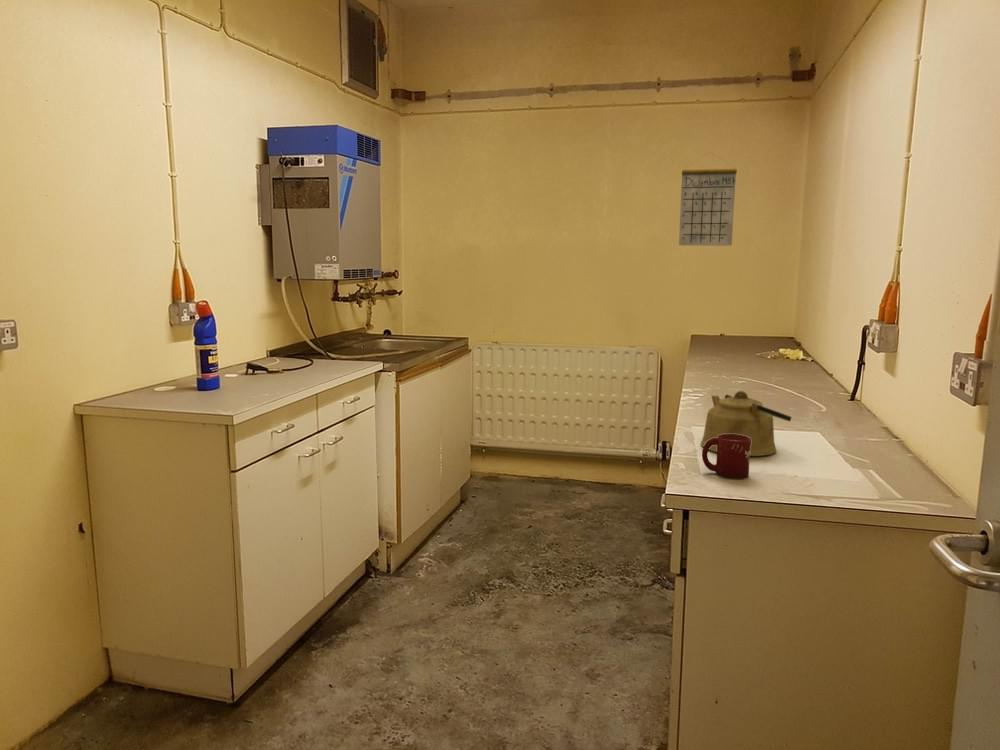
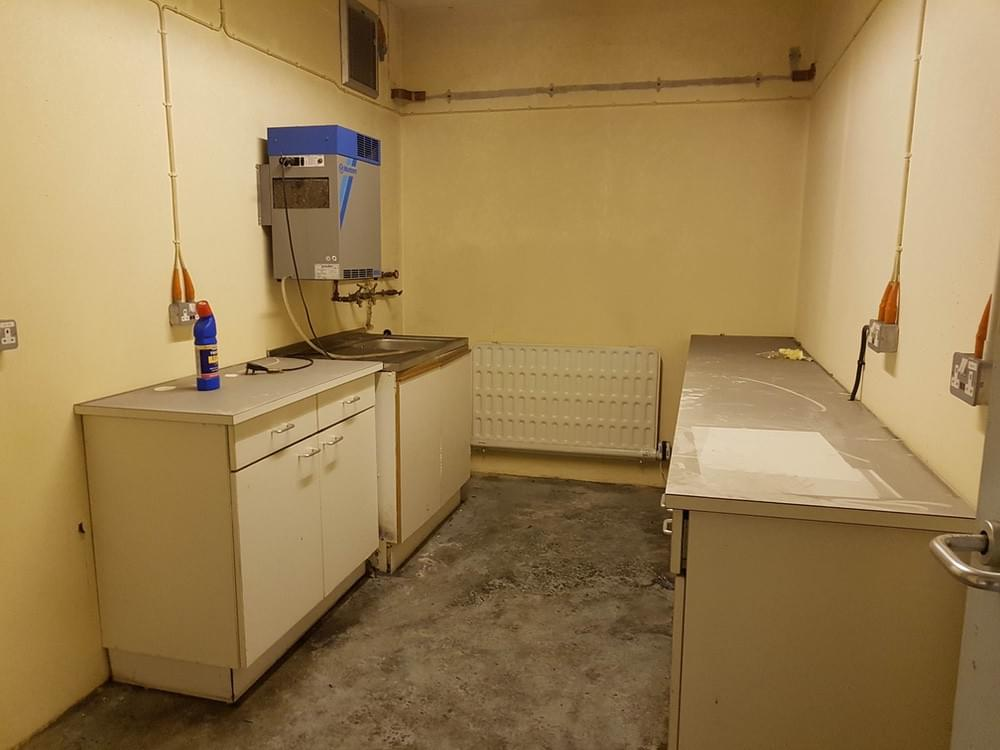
- calendar [678,151,738,247]
- kettle [700,390,793,457]
- cup [701,434,751,480]
